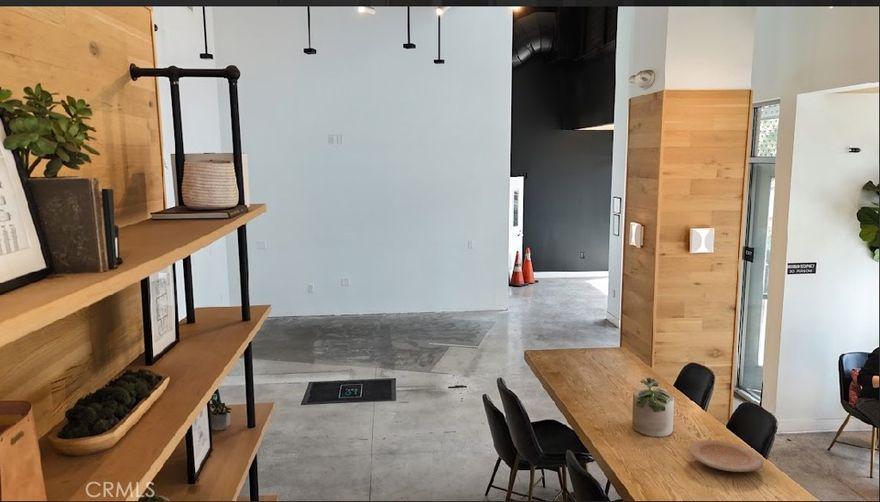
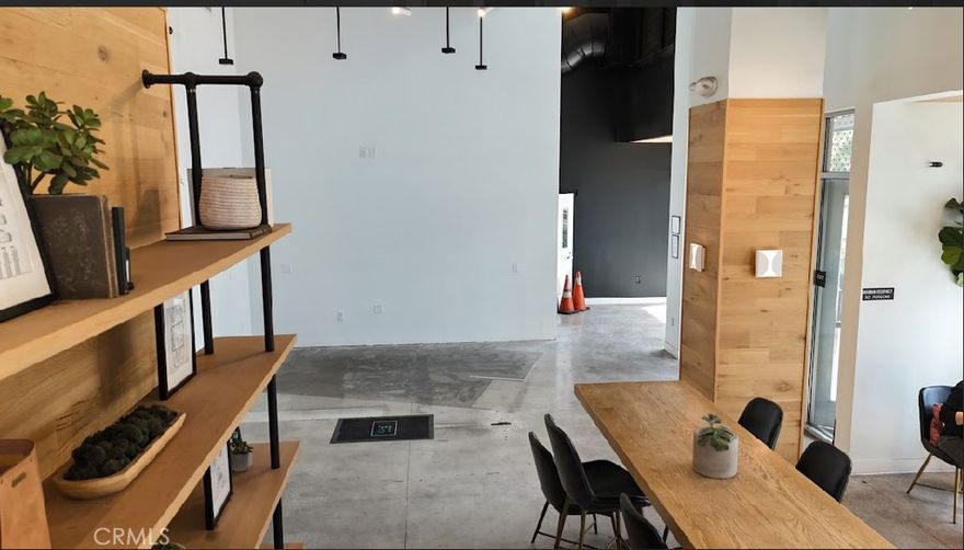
- plate [688,439,764,473]
